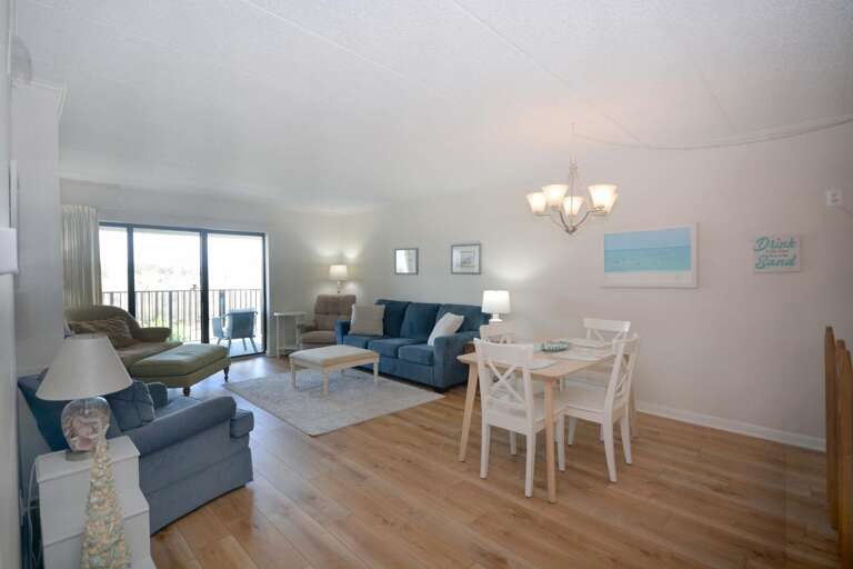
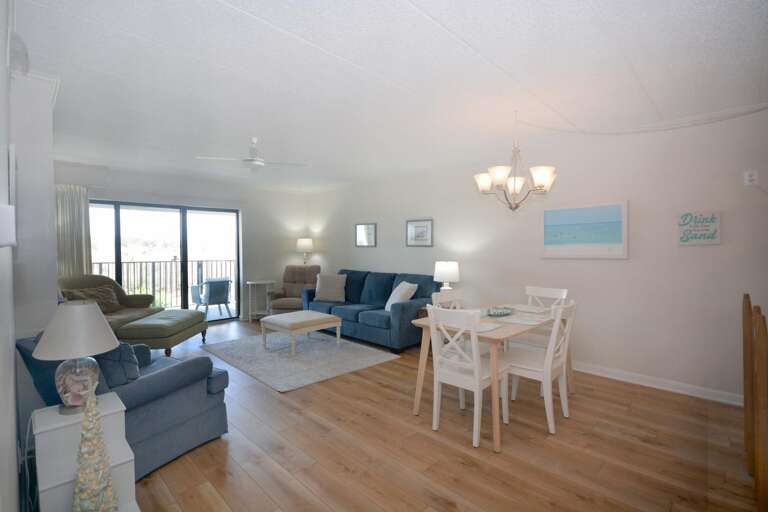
+ ceiling fan [194,136,307,174]
